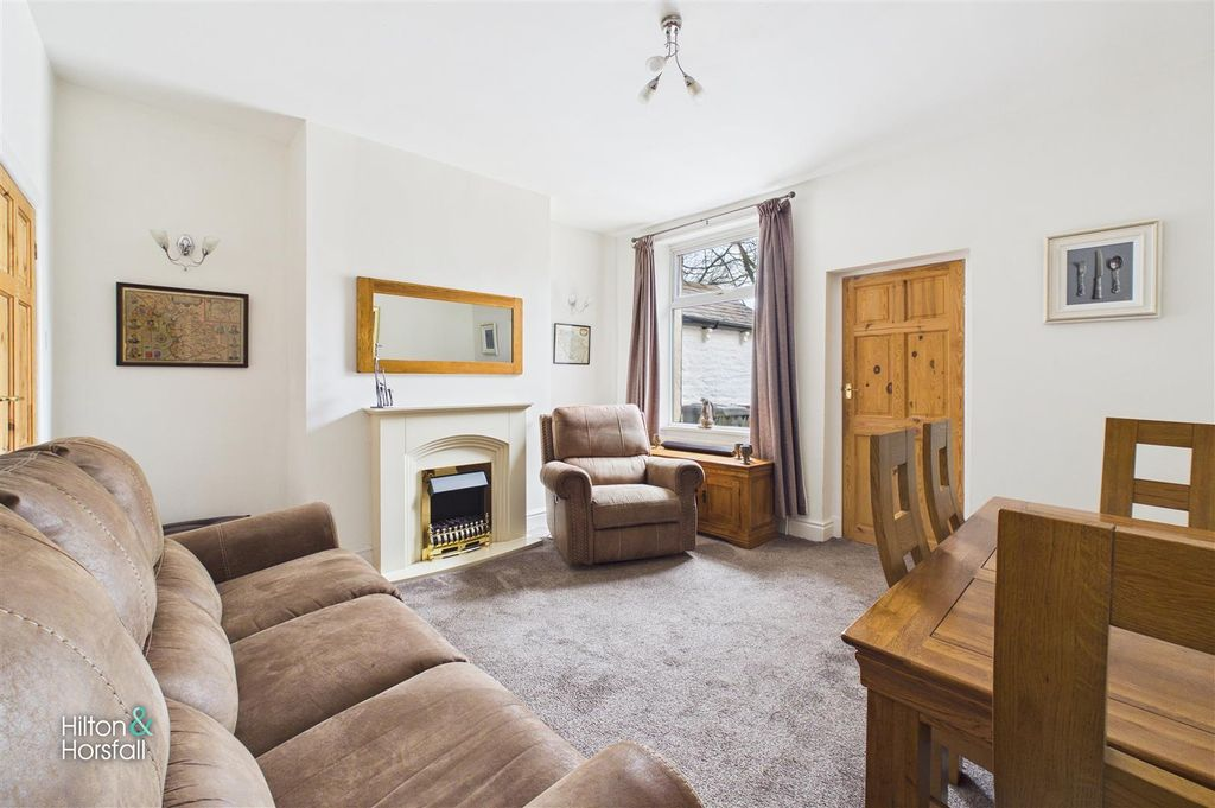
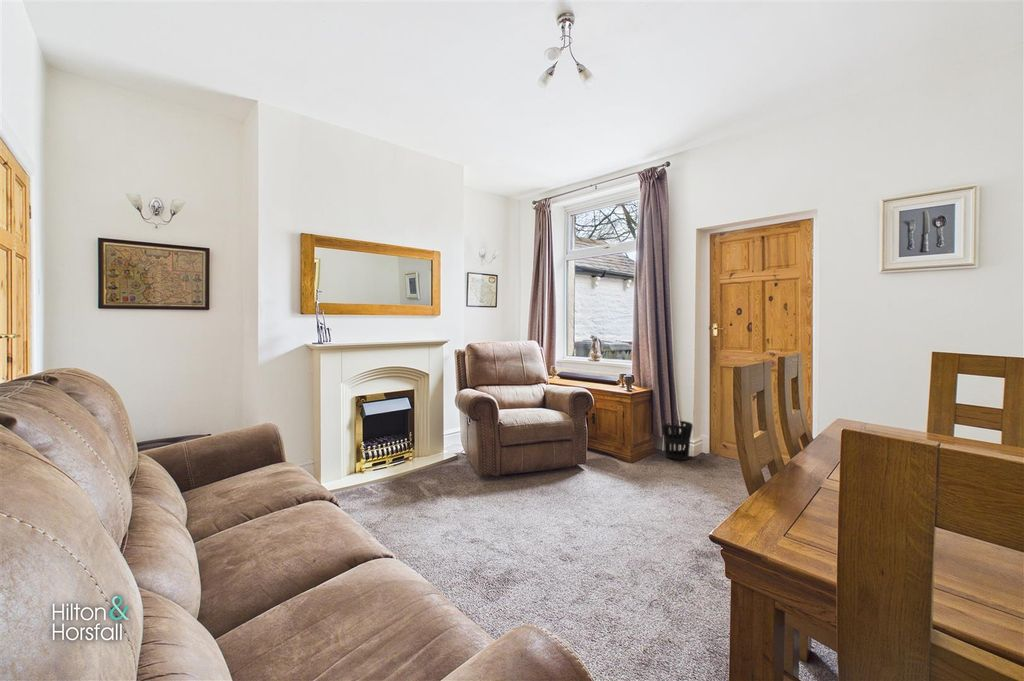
+ wastebasket [661,420,694,461]
